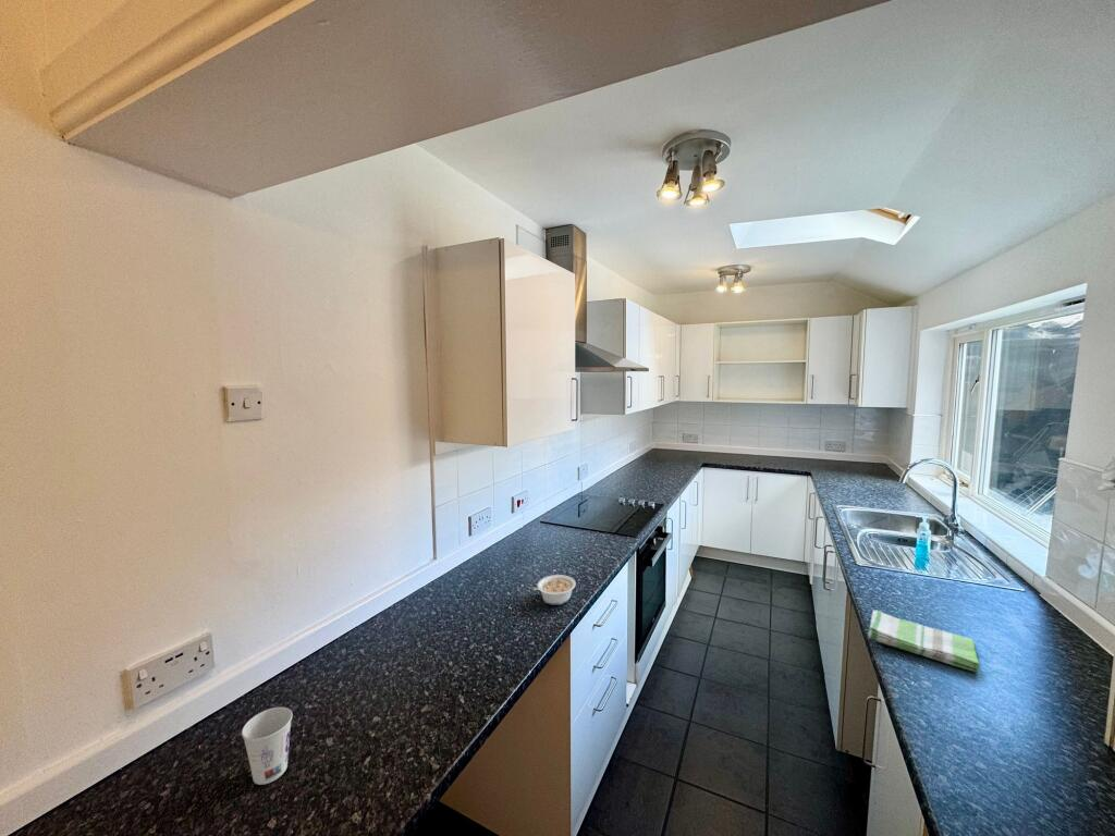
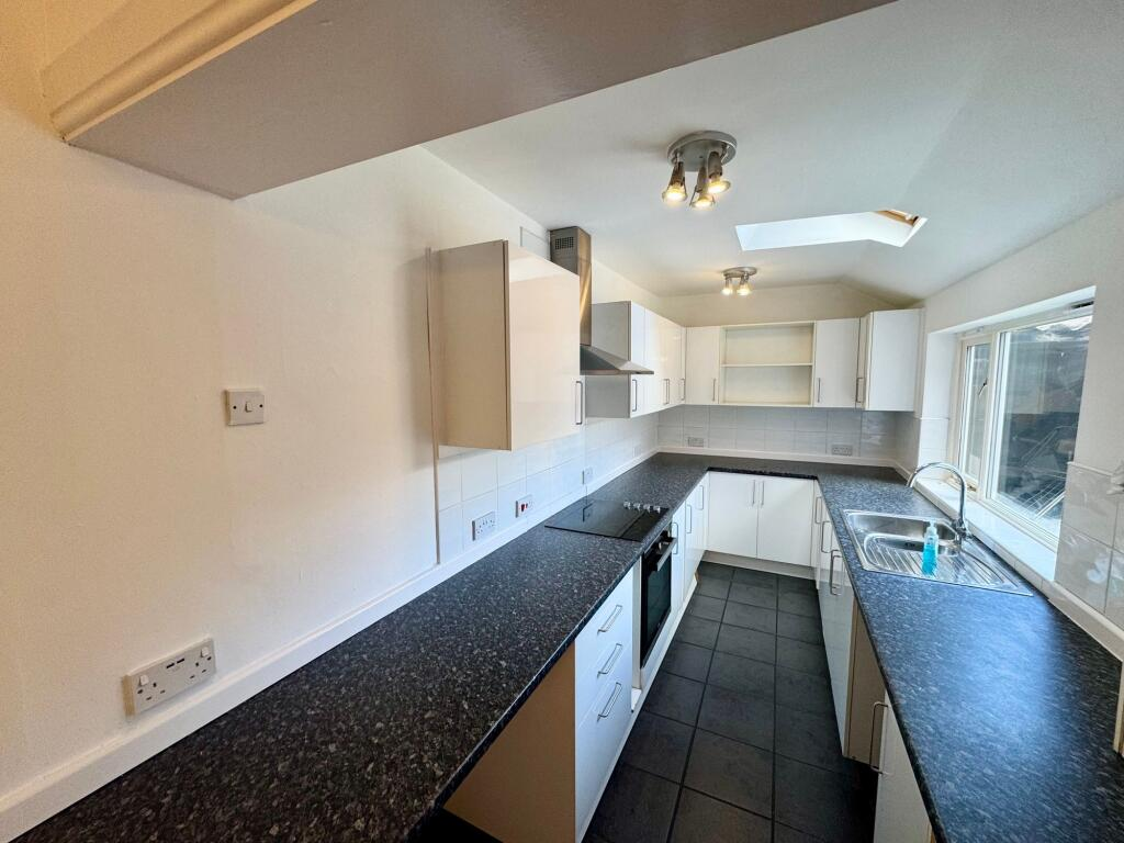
- dish towel [867,608,980,673]
- legume [529,574,577,606]
- cup [241,706,293,786]
